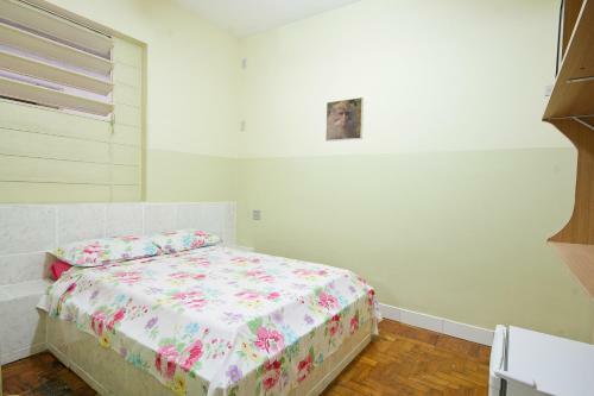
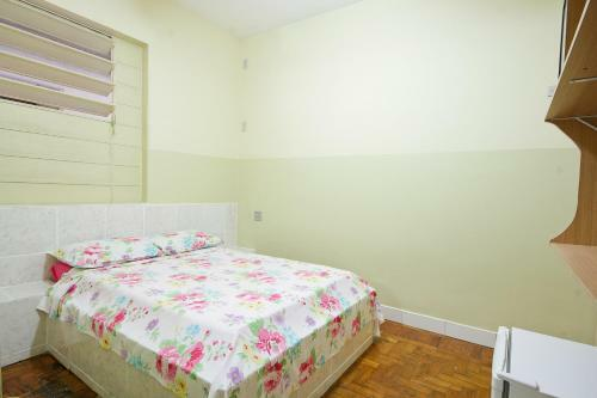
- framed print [324,96,365,143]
